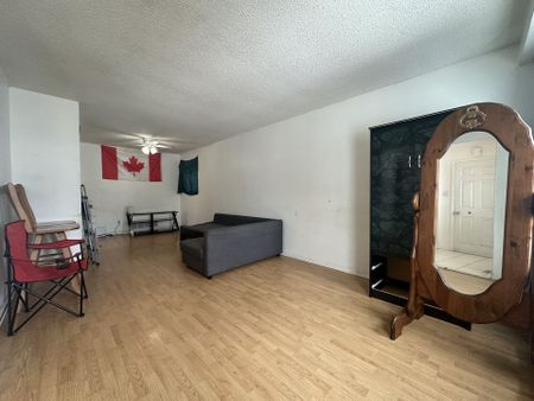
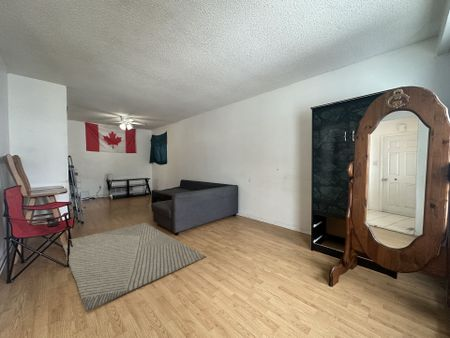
+ rug [62,222,207,313]
